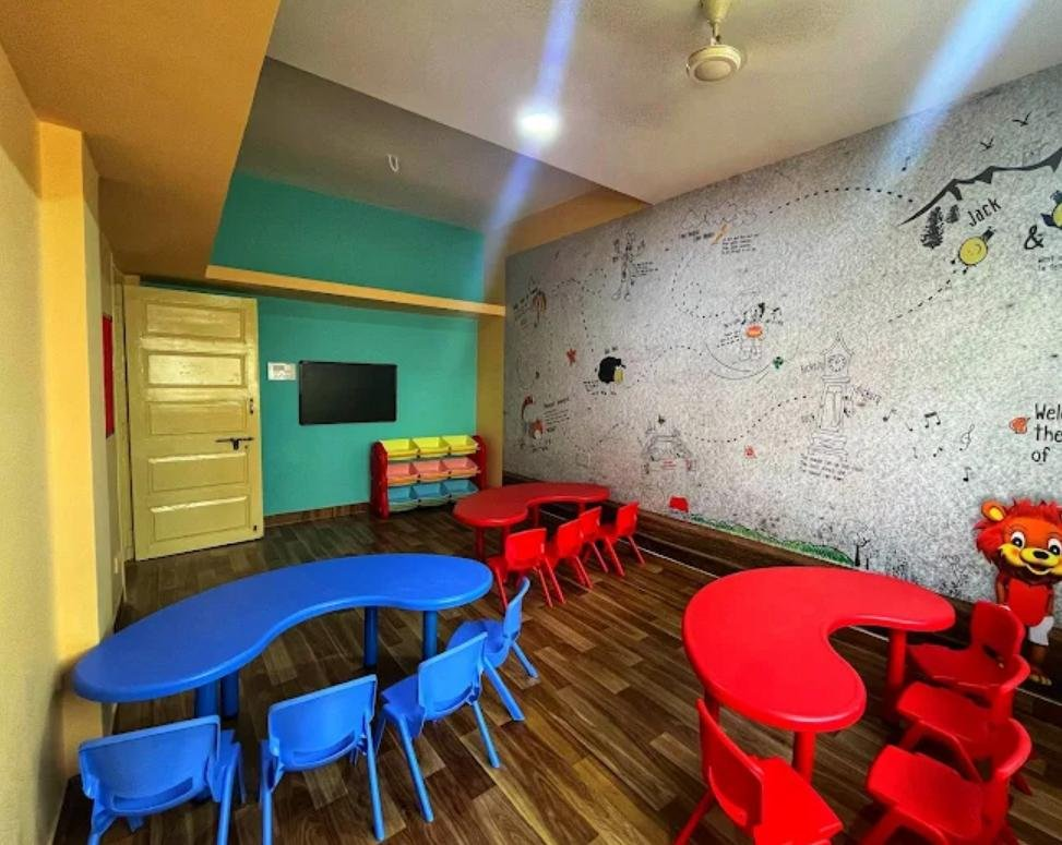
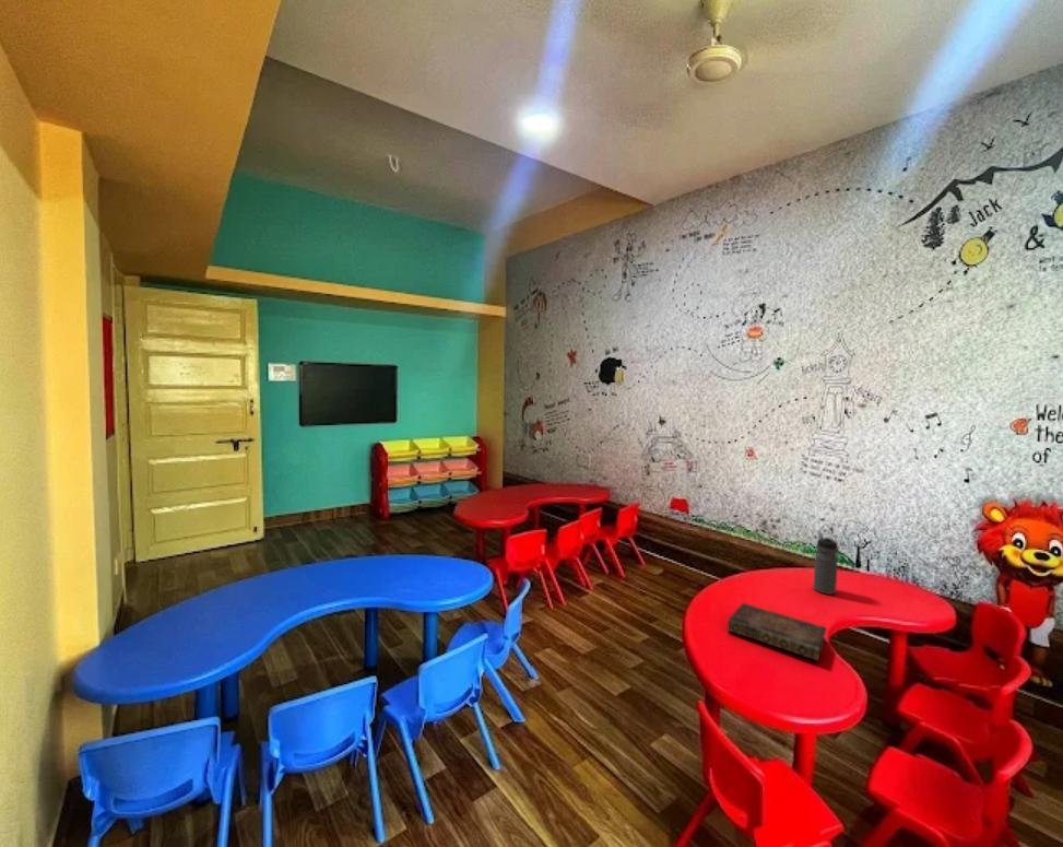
+ book [727,602,828,662]
+ water bottle [812,536,839,596]
